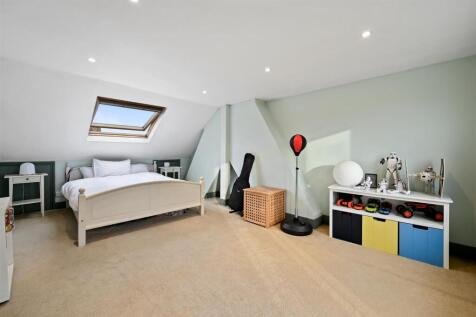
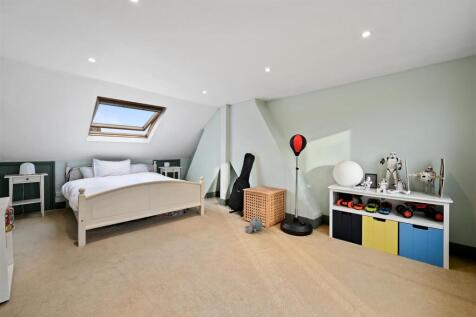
+ plush toy [244,216,263,234]
